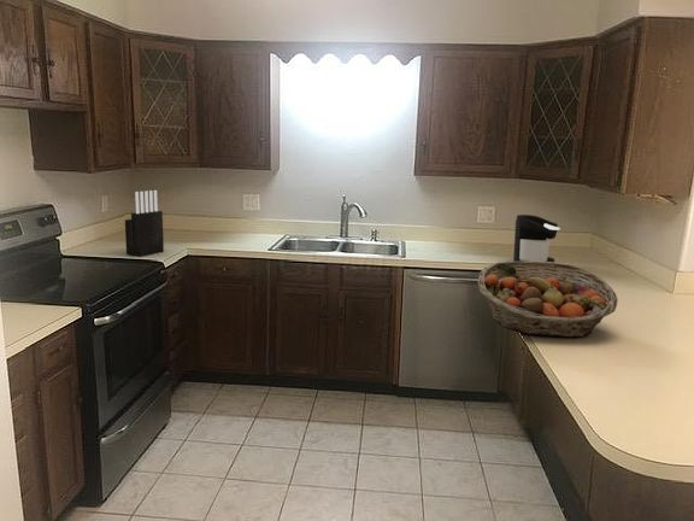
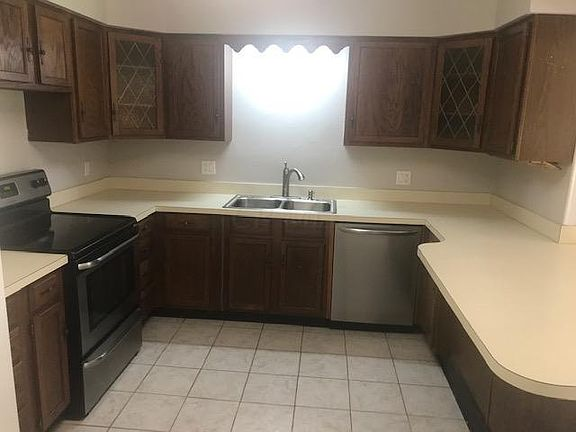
- coffee maker [512,213,561,263]
- fruit basket [477,260,619,338]
- knife block [124,189,165,258]
